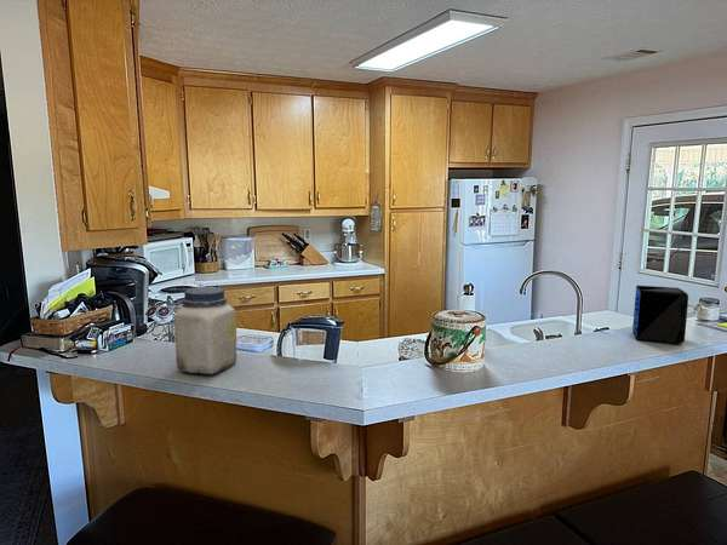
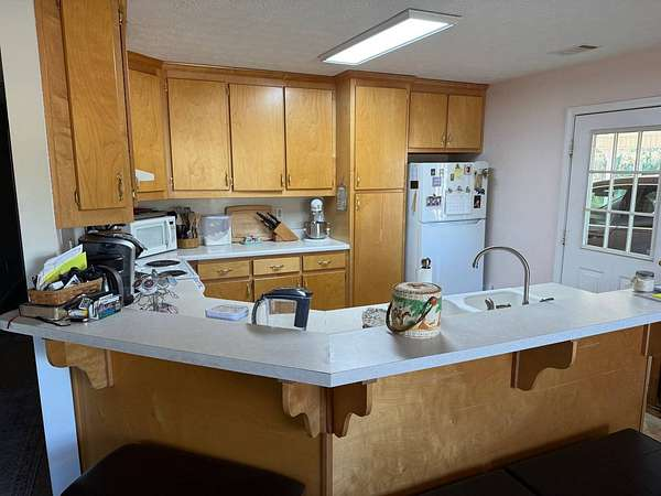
- speaker [631,285,689,345]
- jar [173,286,237,375]
